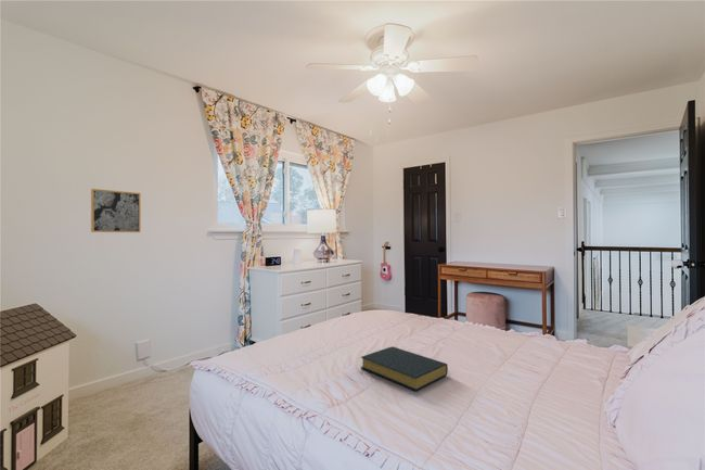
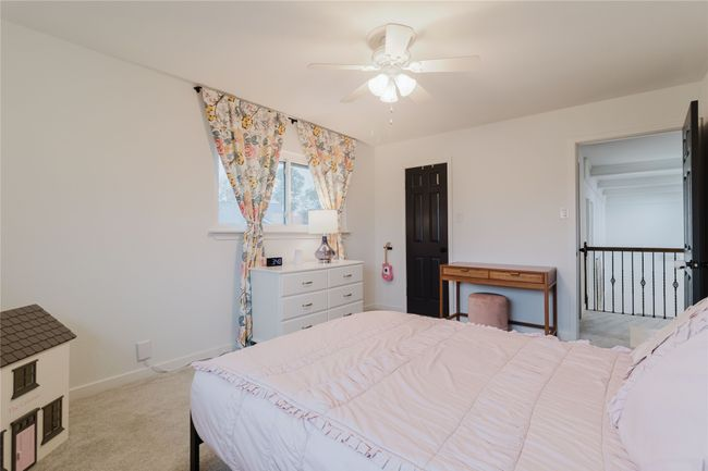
- hardback book [359,345,449,392]
- wall art [90,188,142,233]
